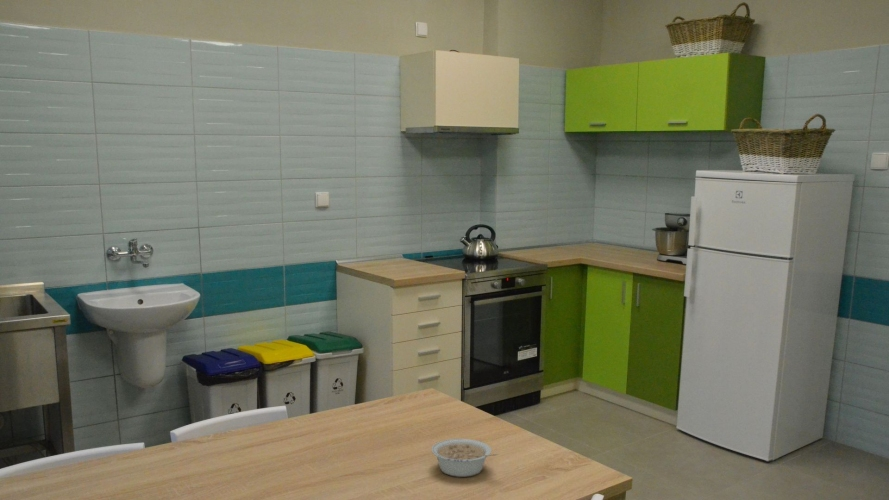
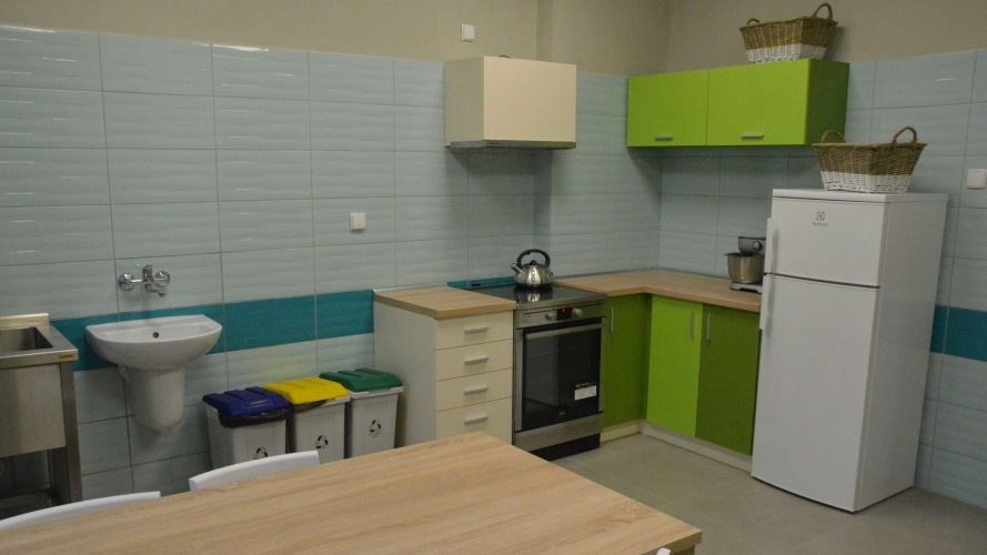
- legume [430,438,499,478]
